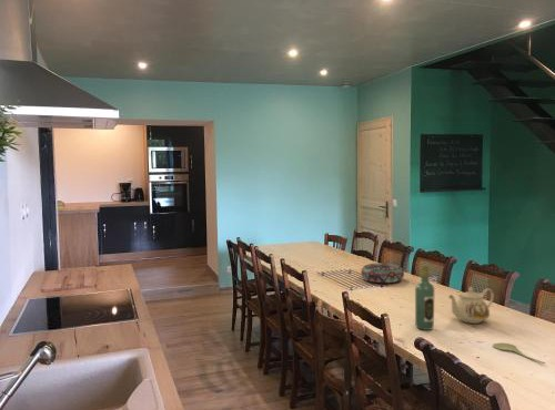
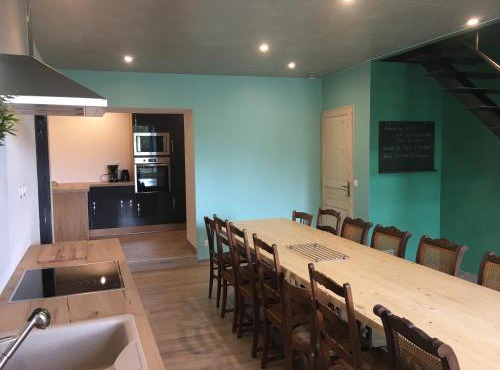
- spoon [492,341,547,365]
- decorative bowl [360,263,405,284]
- teapot [447,286,495,325]
- wine bottle [414,264,435,331]
